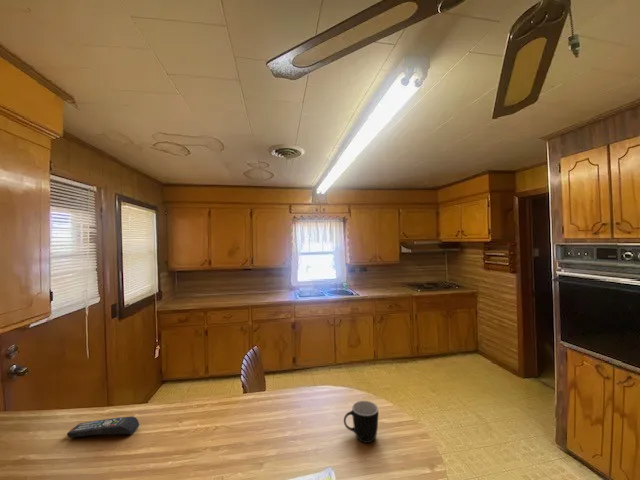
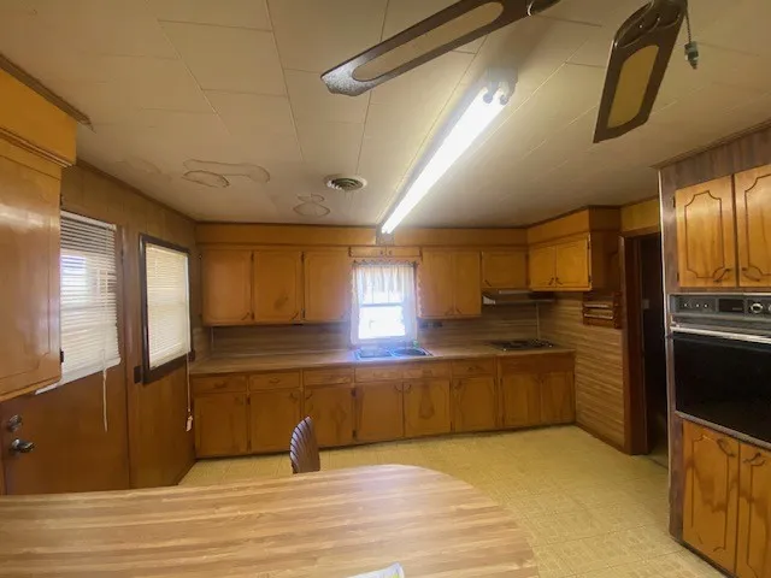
- remote control [66,415,140,438]
- mug [343,400,379,444]
